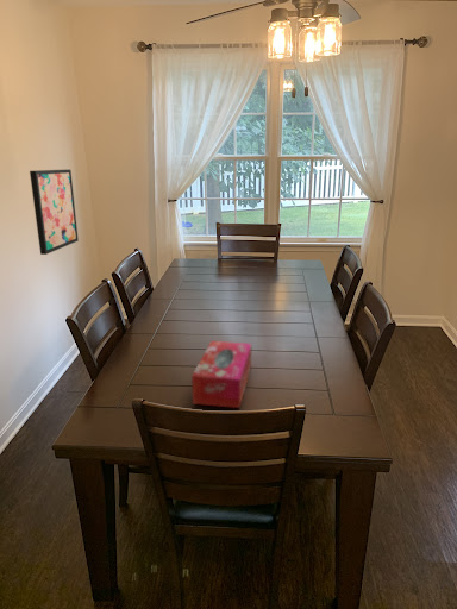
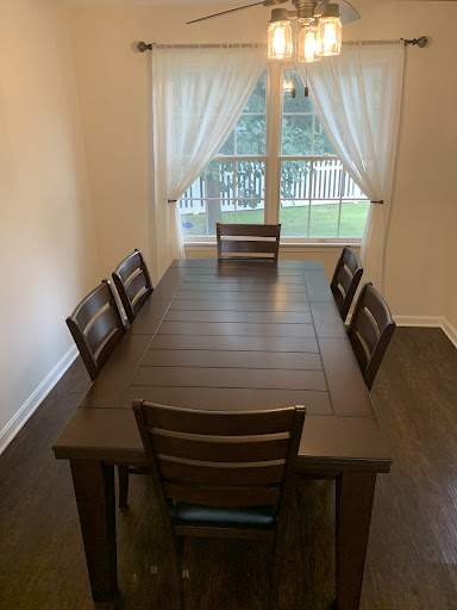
- tissue box [190,340,252,409]
- wall art [29,169,80,256]
